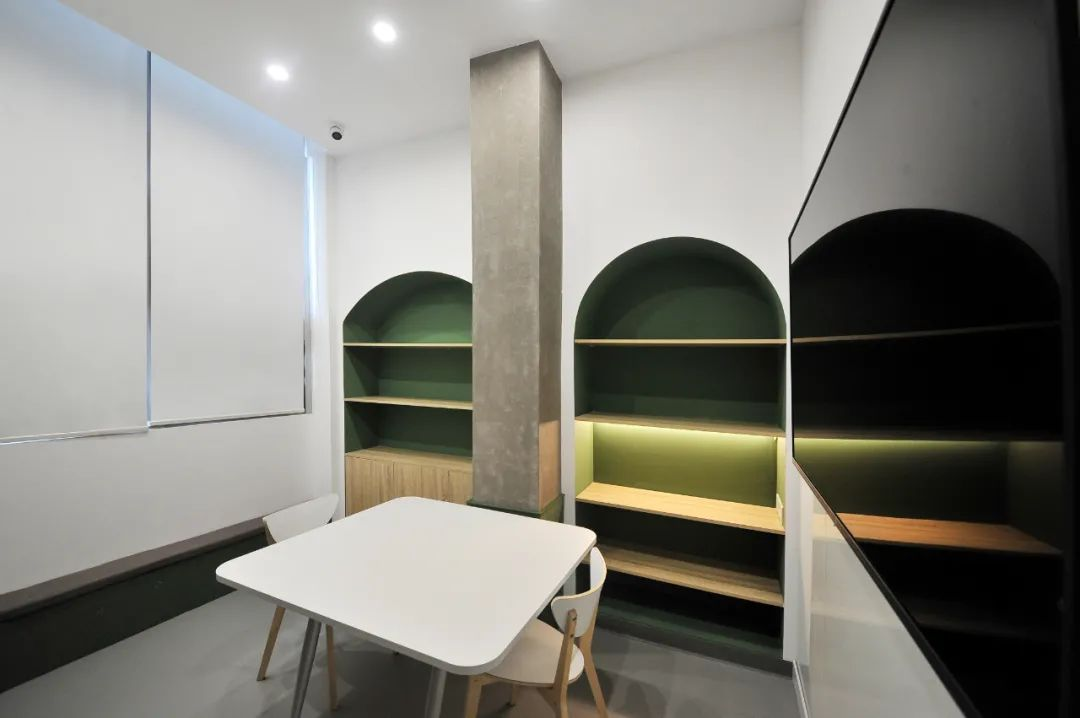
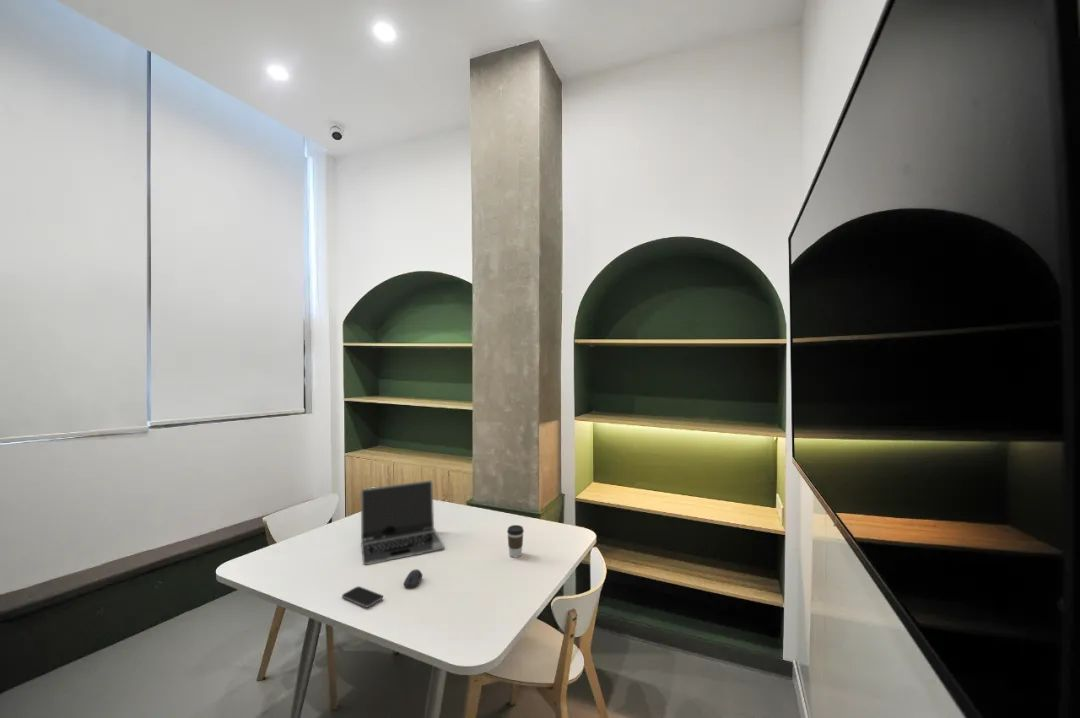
+ smartphone [341,585,384,608]
+ computer mouse [403,568,423,588]
+ laptop [360,479,445,566]
+ coffee cup [506,524,525,558]
